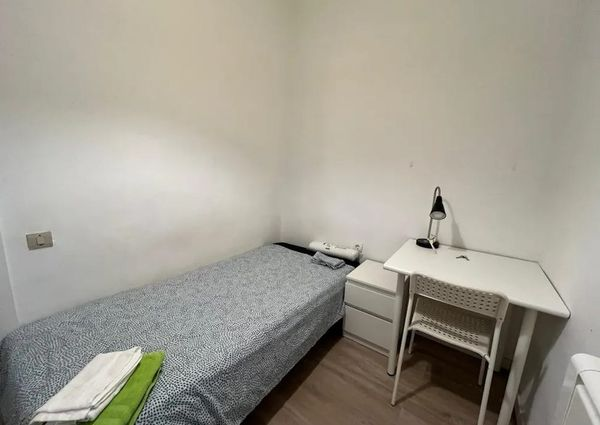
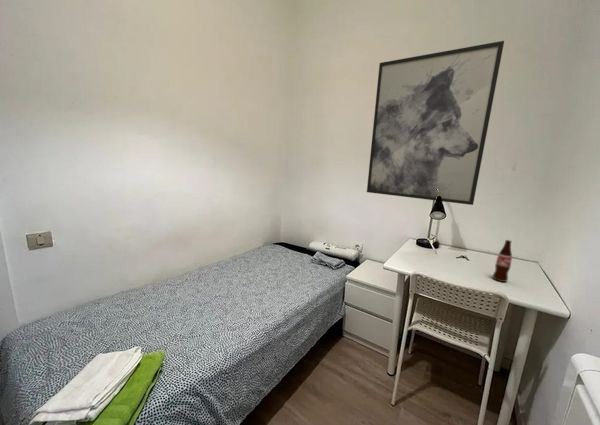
+ wall art [366,40,505,206]
+ bottle [492,239,513,283]
